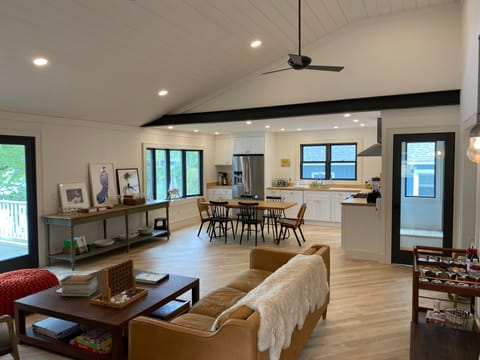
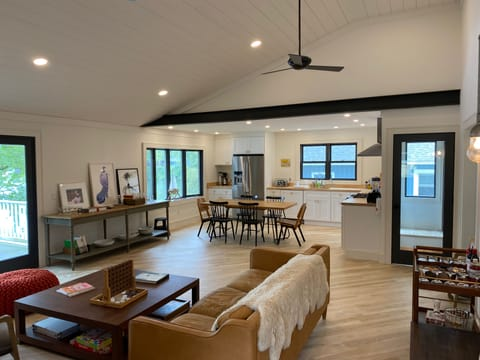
- book stack [58,274,99,298]
